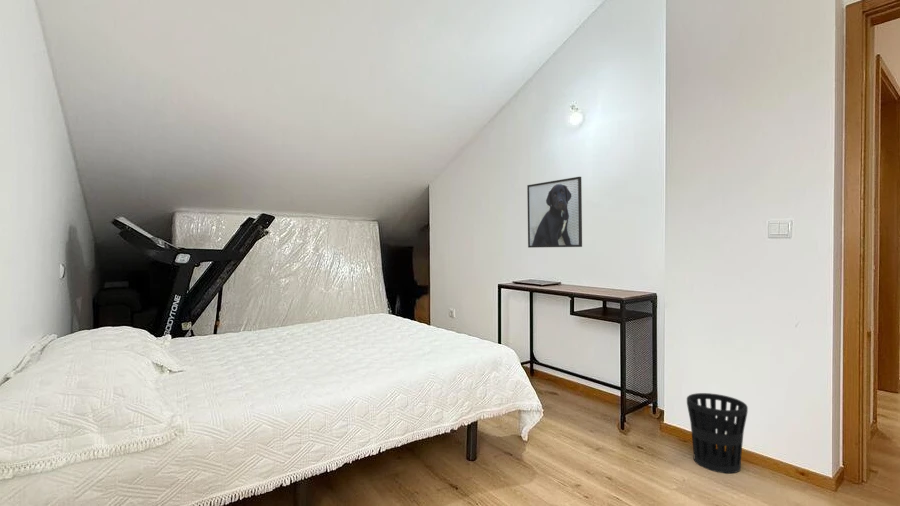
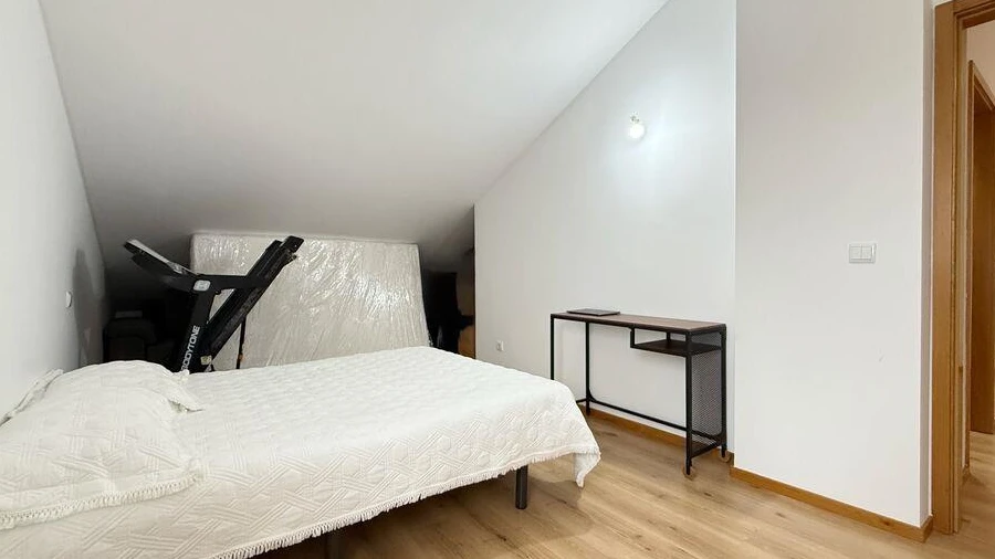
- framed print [526,176,583,249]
- wastebasket [686,392,749,474]
